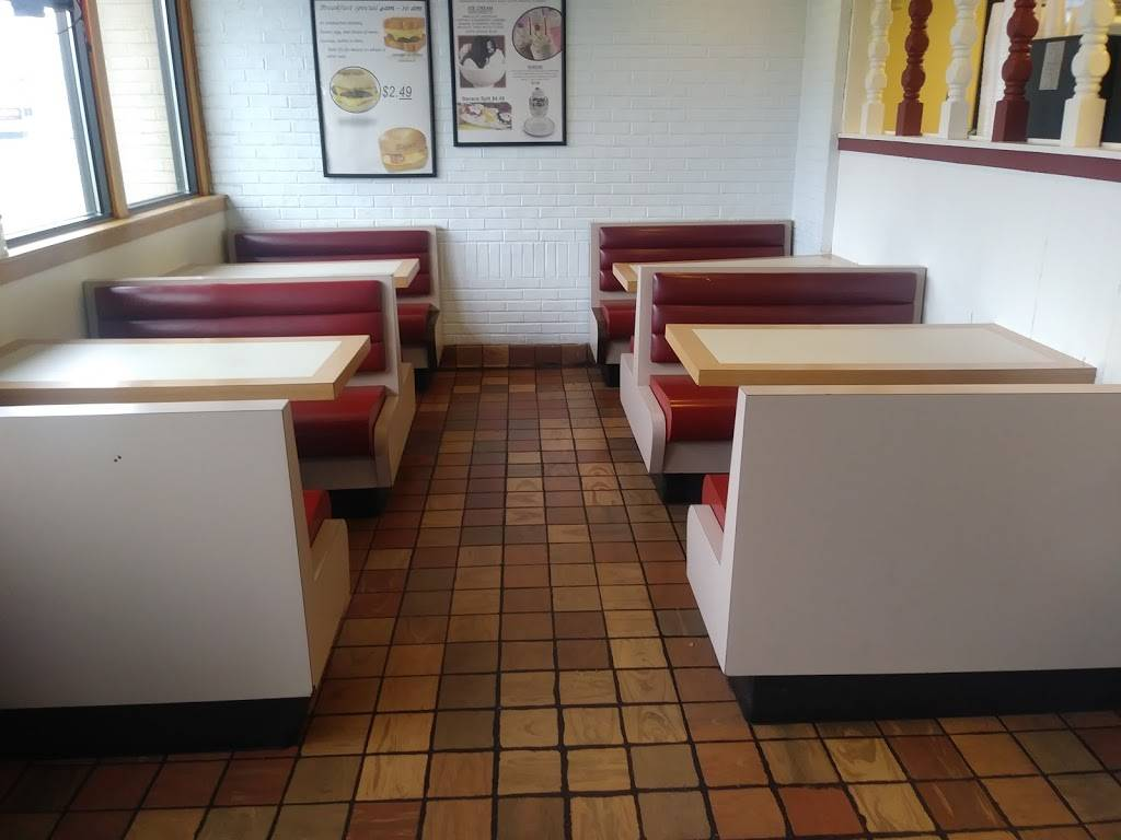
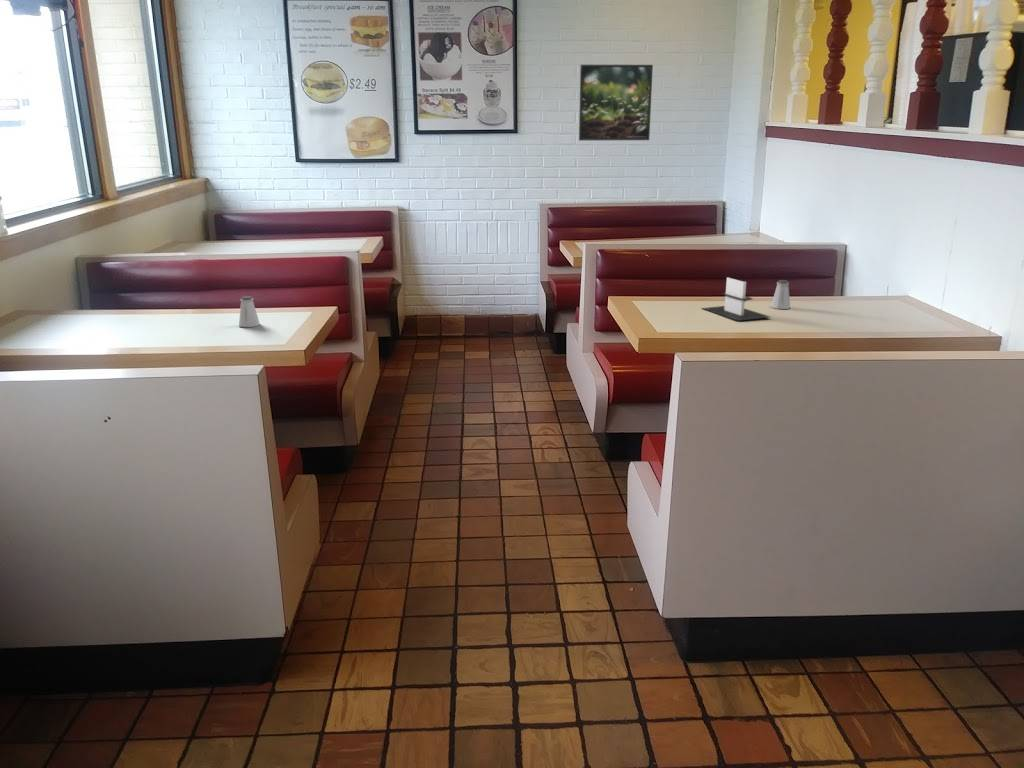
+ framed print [578,64,654,142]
+ saltshaker [770,279,791,310]
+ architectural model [701,276,771,322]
+ saltshaker [238,295,261,328]
